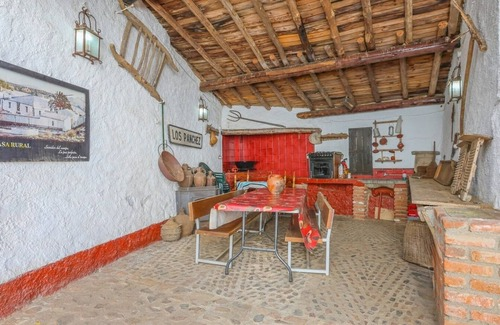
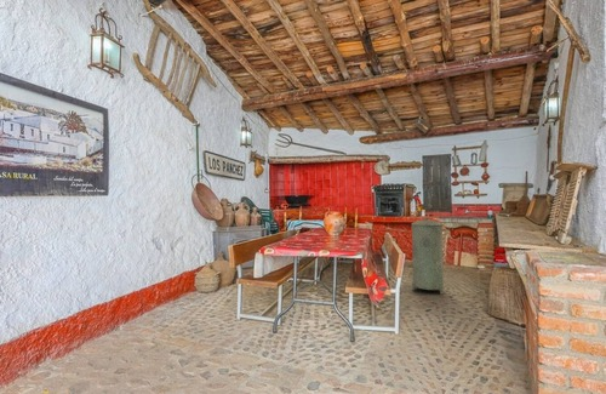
+ trash can [411,217,445,296]
